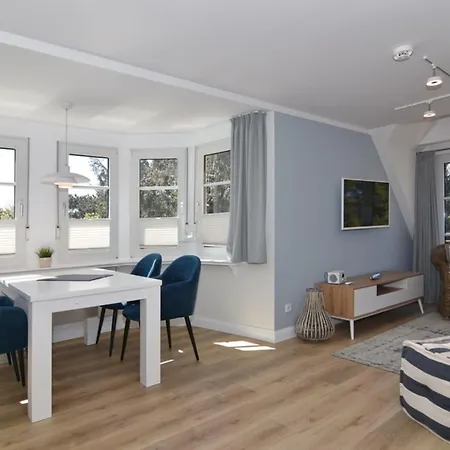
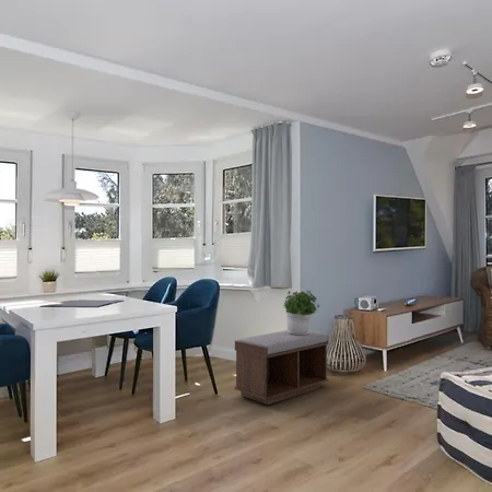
+ potted plant [283,290,320,335]
+ bench [234,329,329,406]
